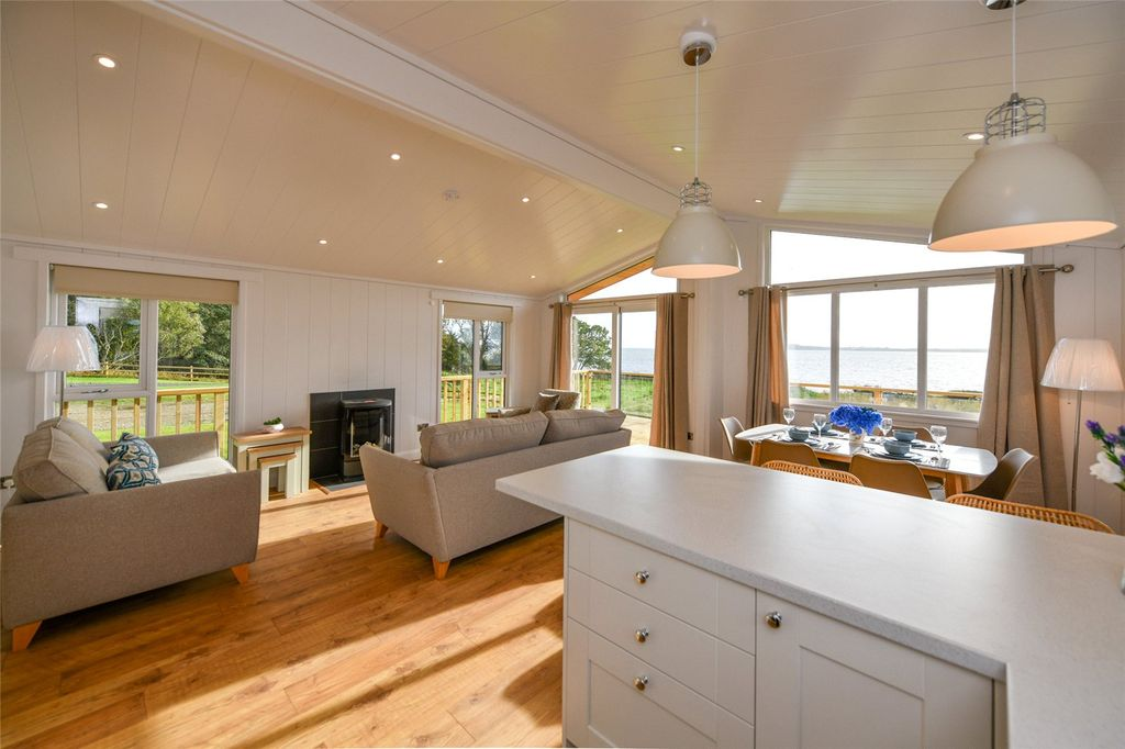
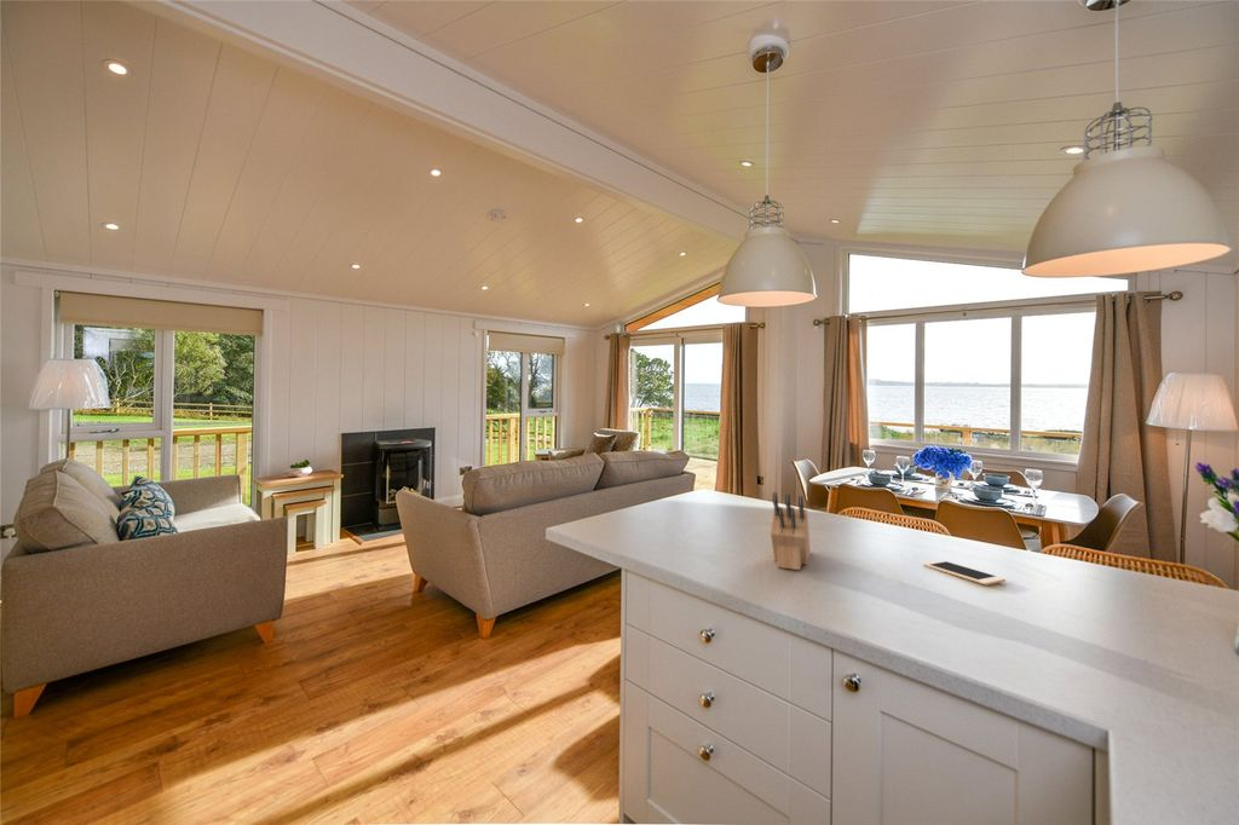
+ cell phone [922,559,1007,587]
+ knife block [770,491,812,571]
